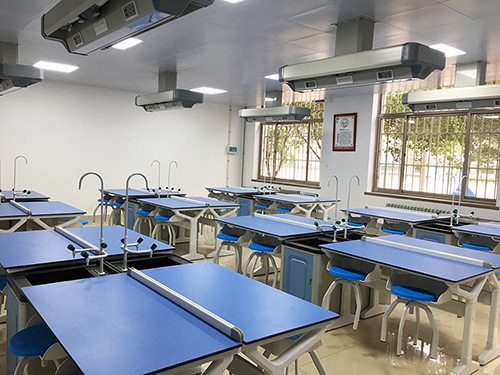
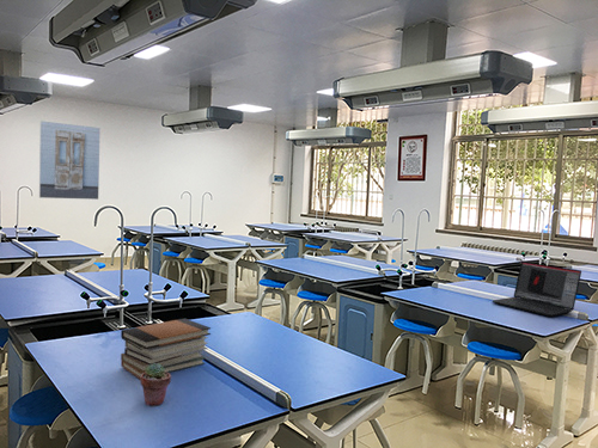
+ laptop [492,260,582,318]
+ book stack [120,318,212,380]
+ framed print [38,119,102,201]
+ potted succulent [139,363,172,407]
